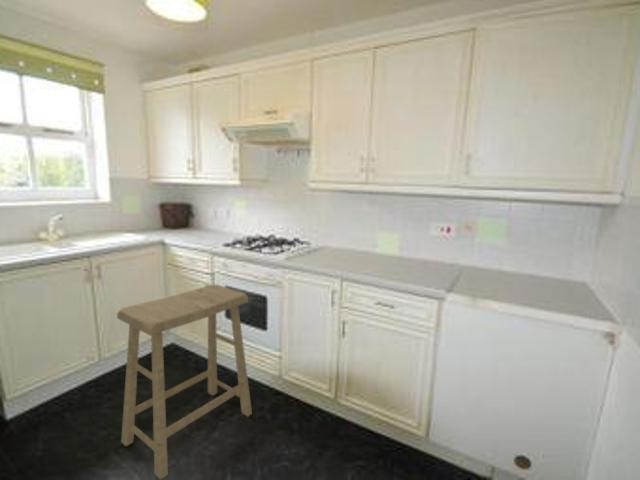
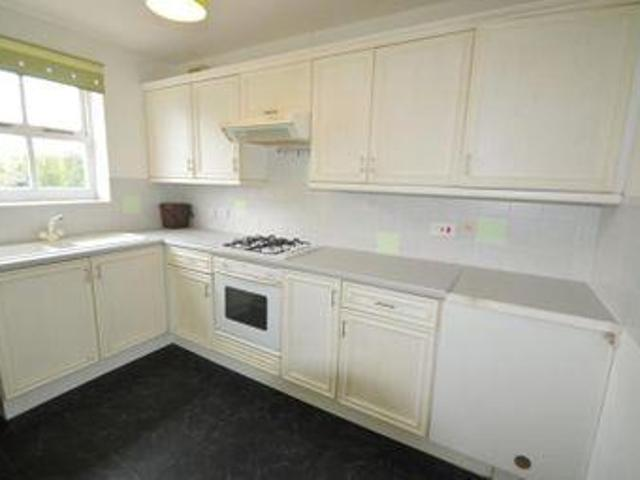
- stool [116,284,253,480]
